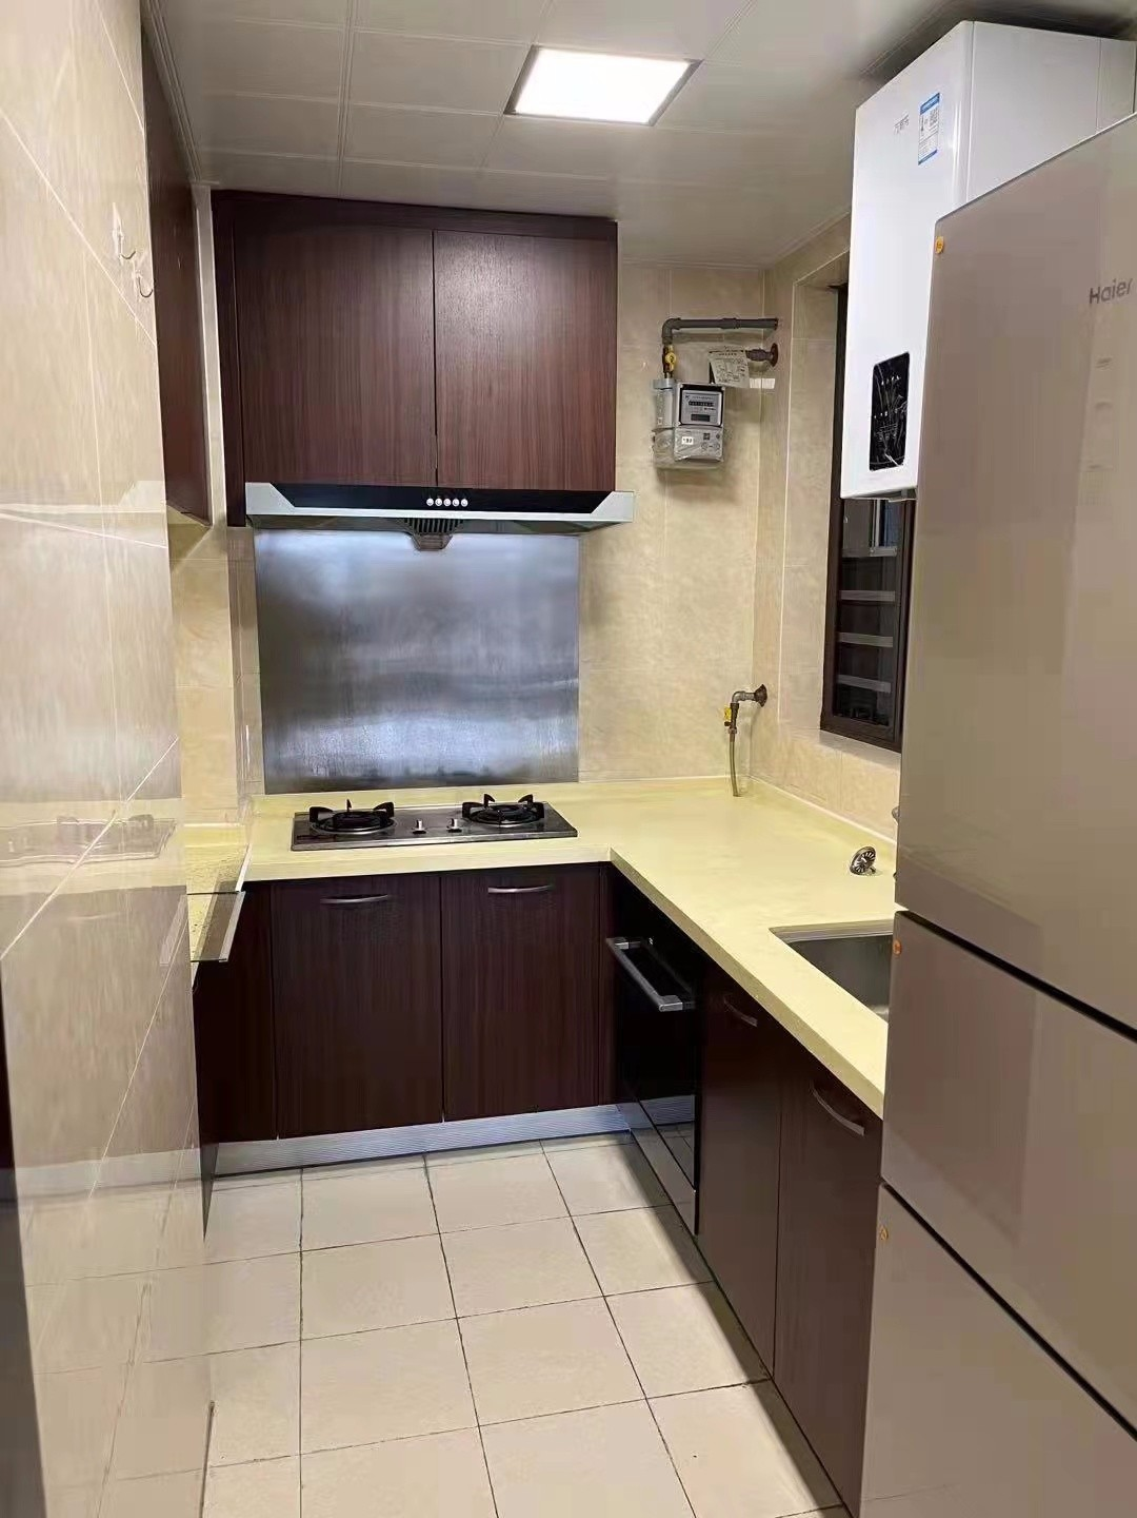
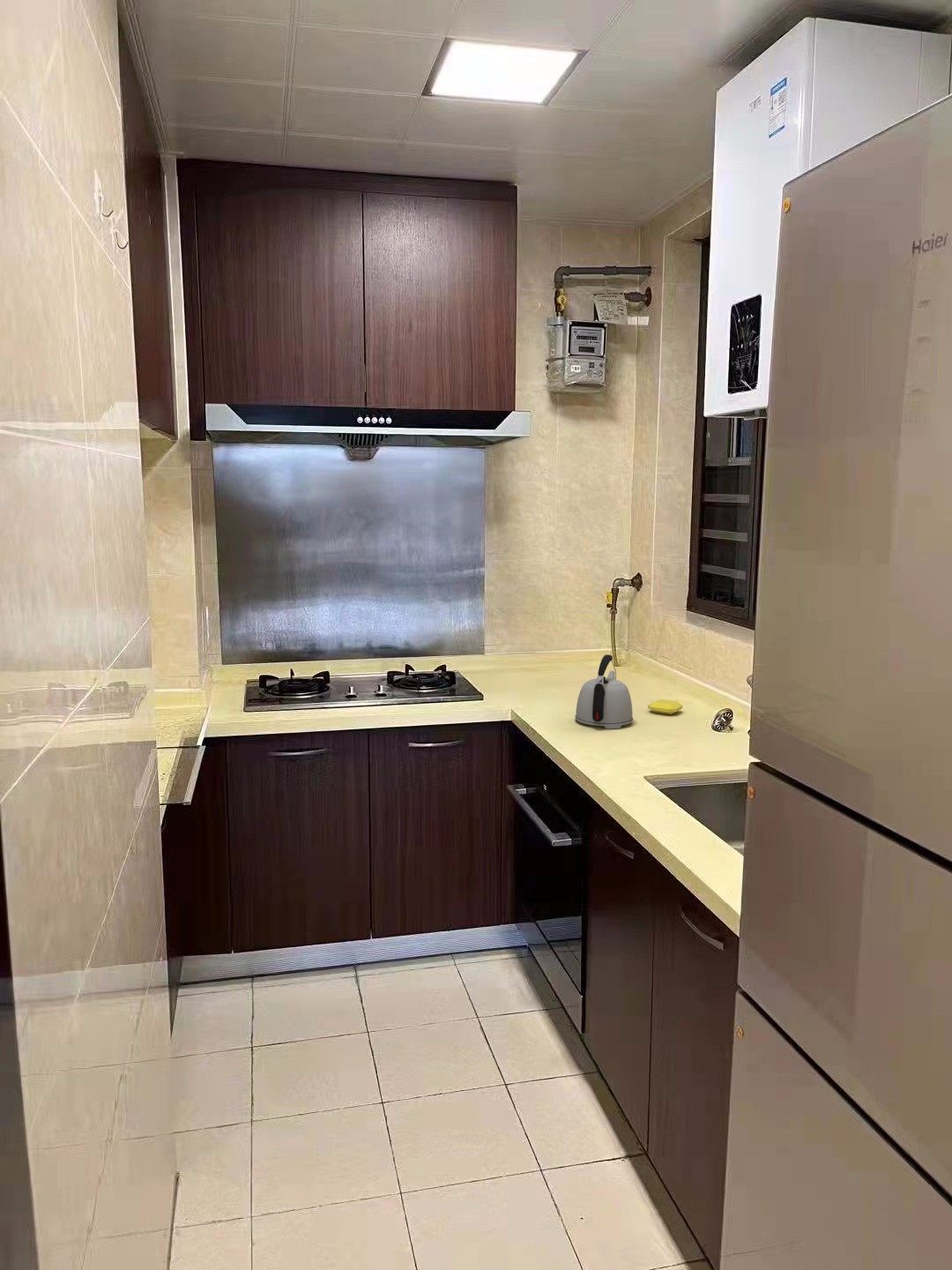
+ soap bar [647,699,683,715]
+ kettle [575,654,634,729]
